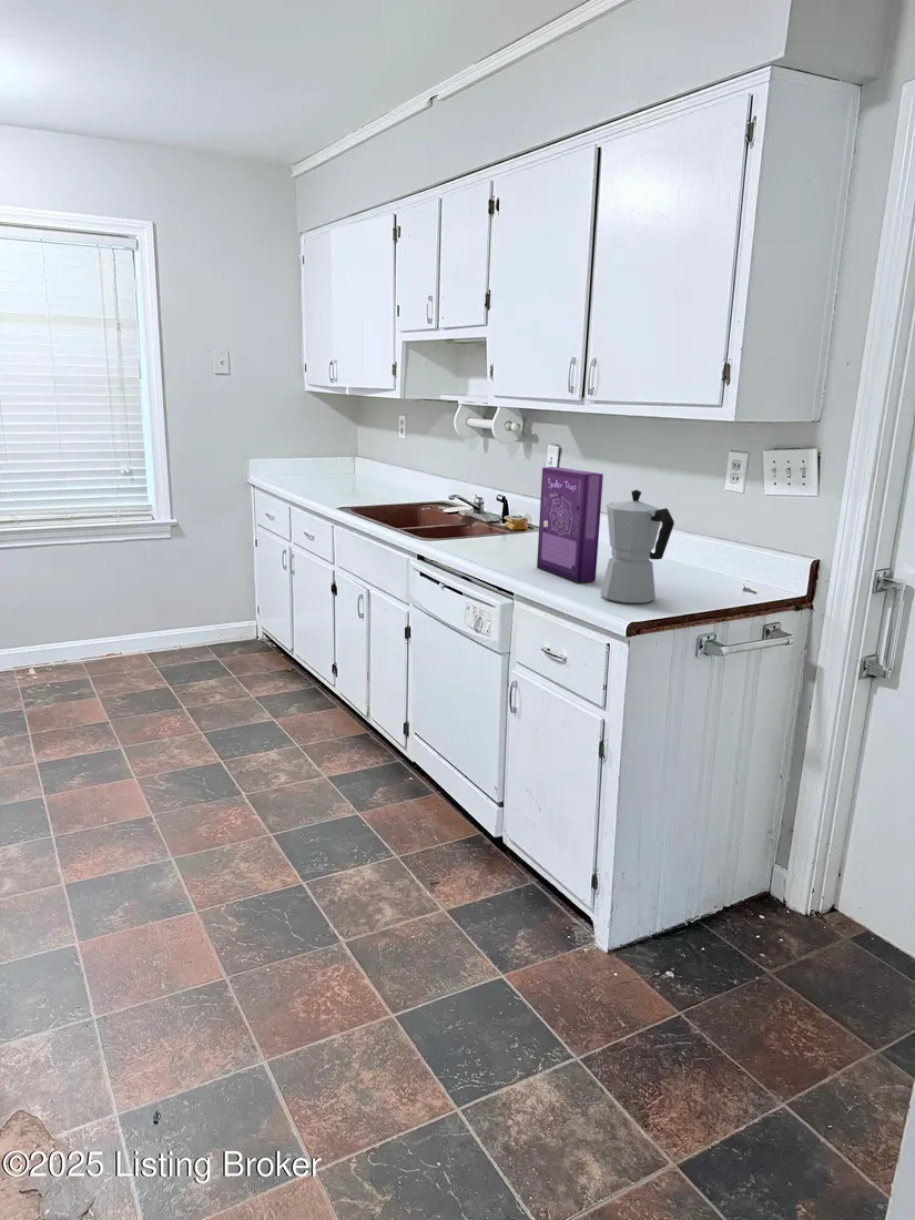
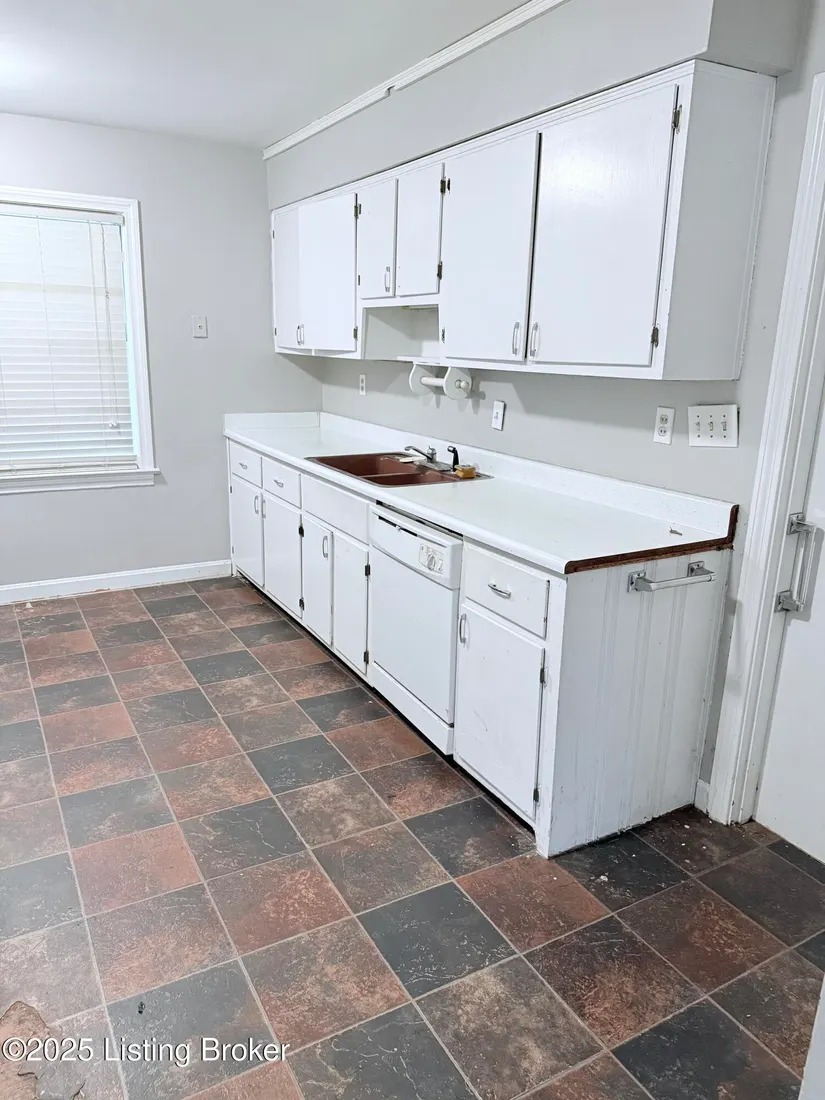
- cereal box [536,466,604,583]
- moka pot [599,489,675,604]
